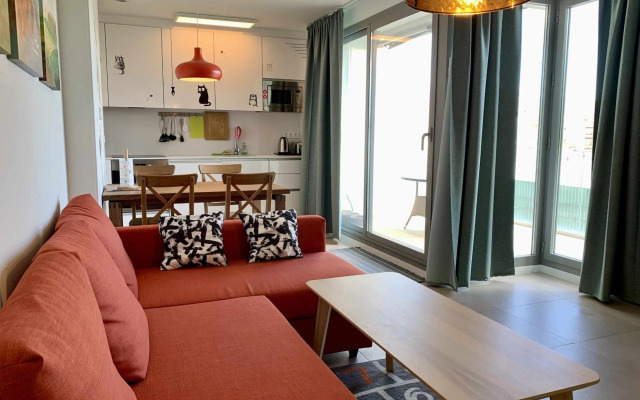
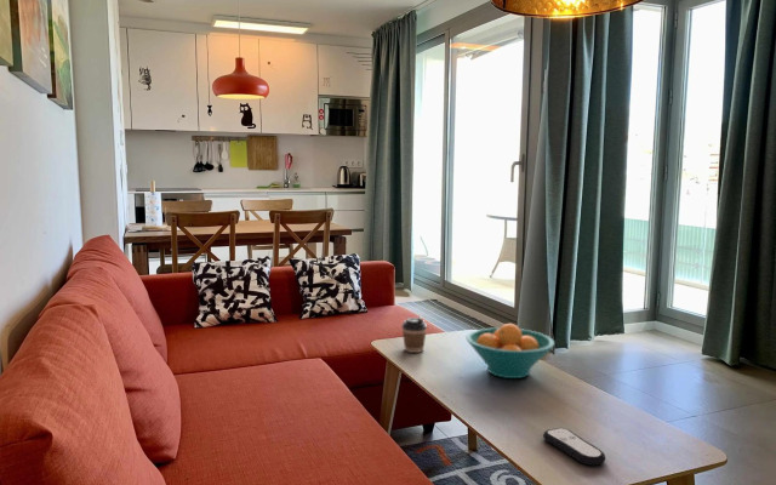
+ coffee cup [400,315,428,354]
+ remote control [542,427,606,467]
+ fruit bowl [466,323,555,380]
